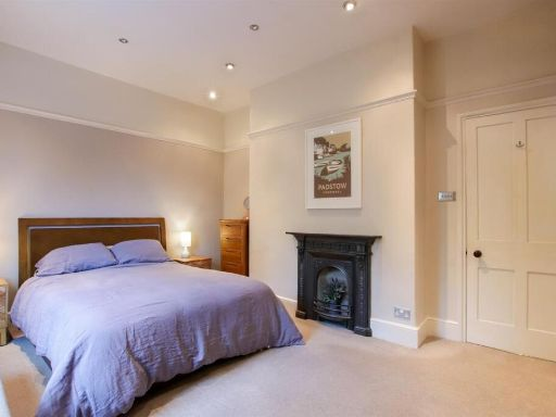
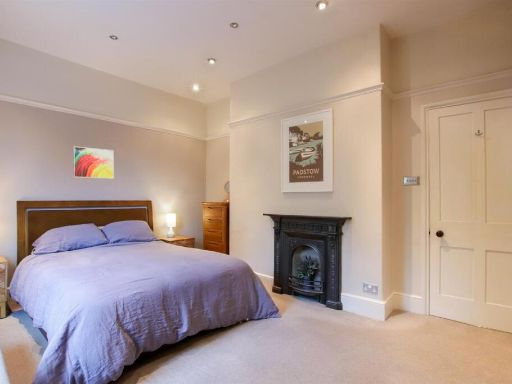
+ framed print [72,146,114,179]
